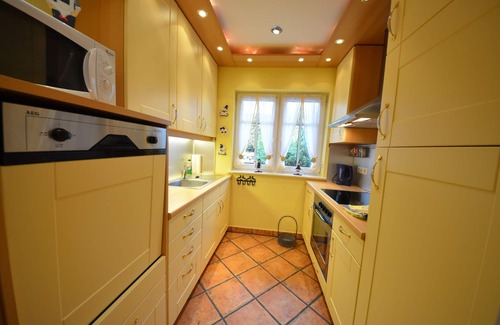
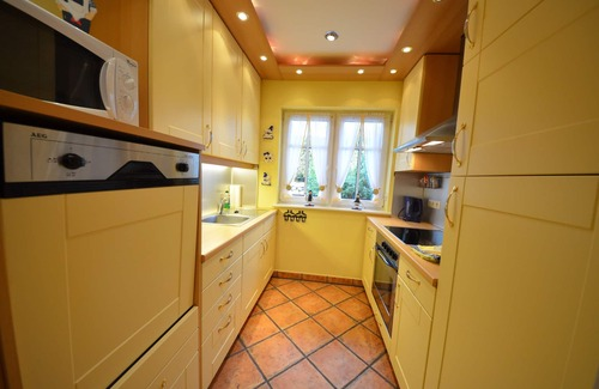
- basket [277,215,299,248]
